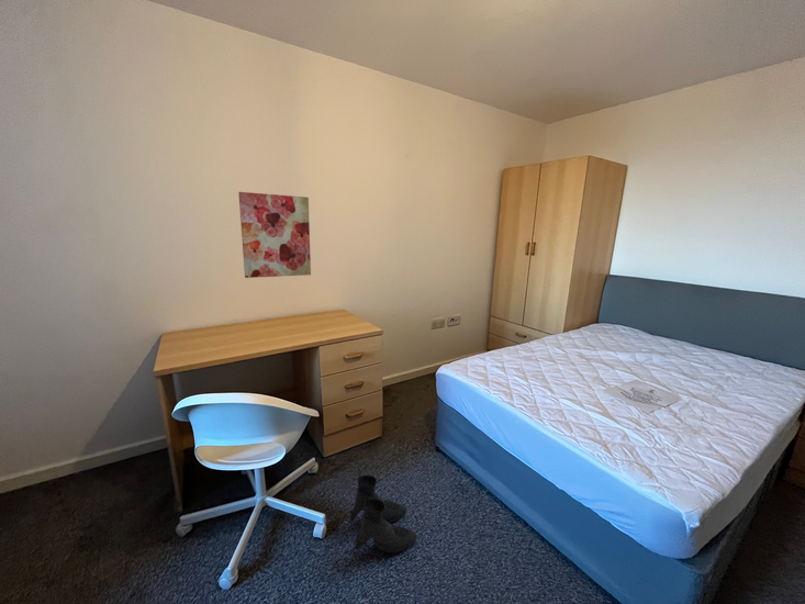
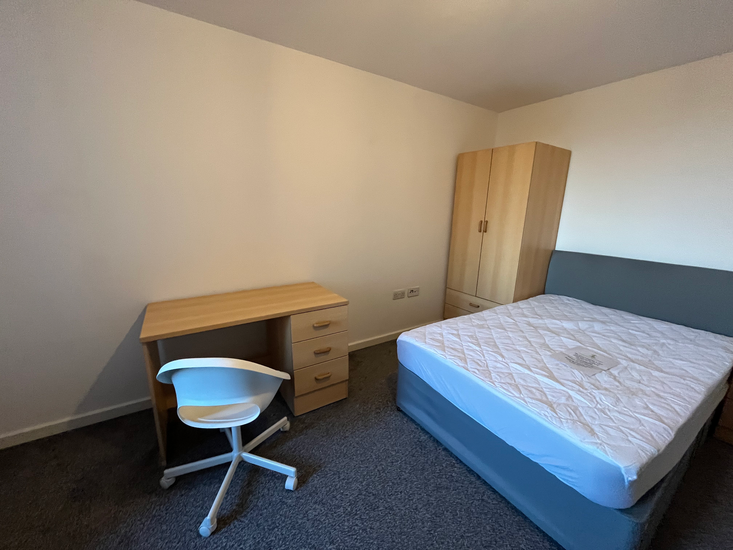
- wall art [237,191,312,279]
- boots [348,474,418,553]
